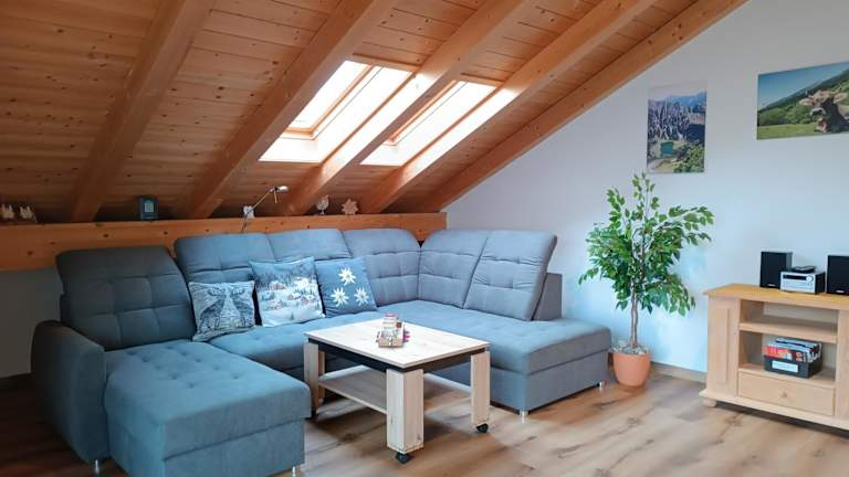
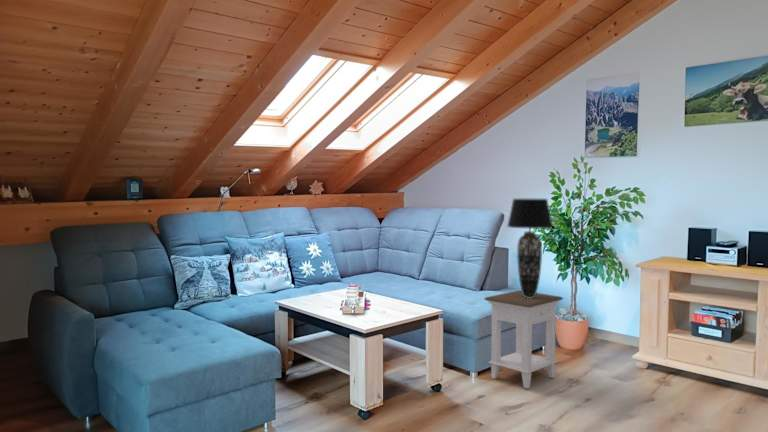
+ nightstand [483,289,564,390]
+ table lamp [506,198,554,298]
